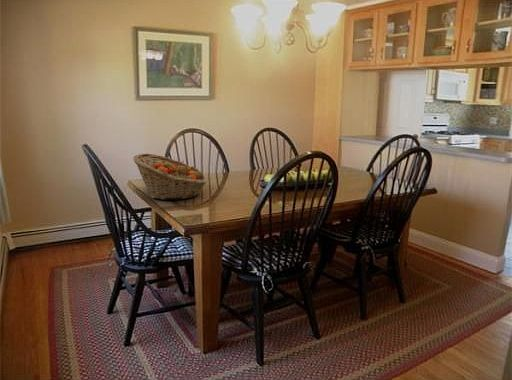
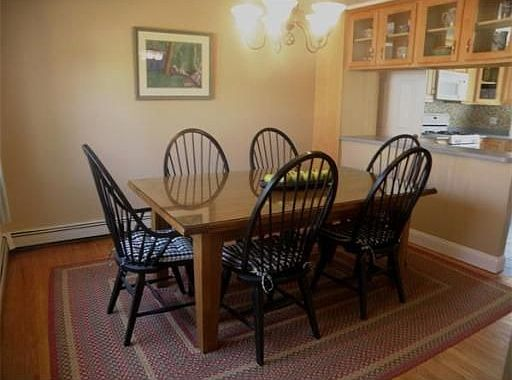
- fruit basket [132,153,208,201]
